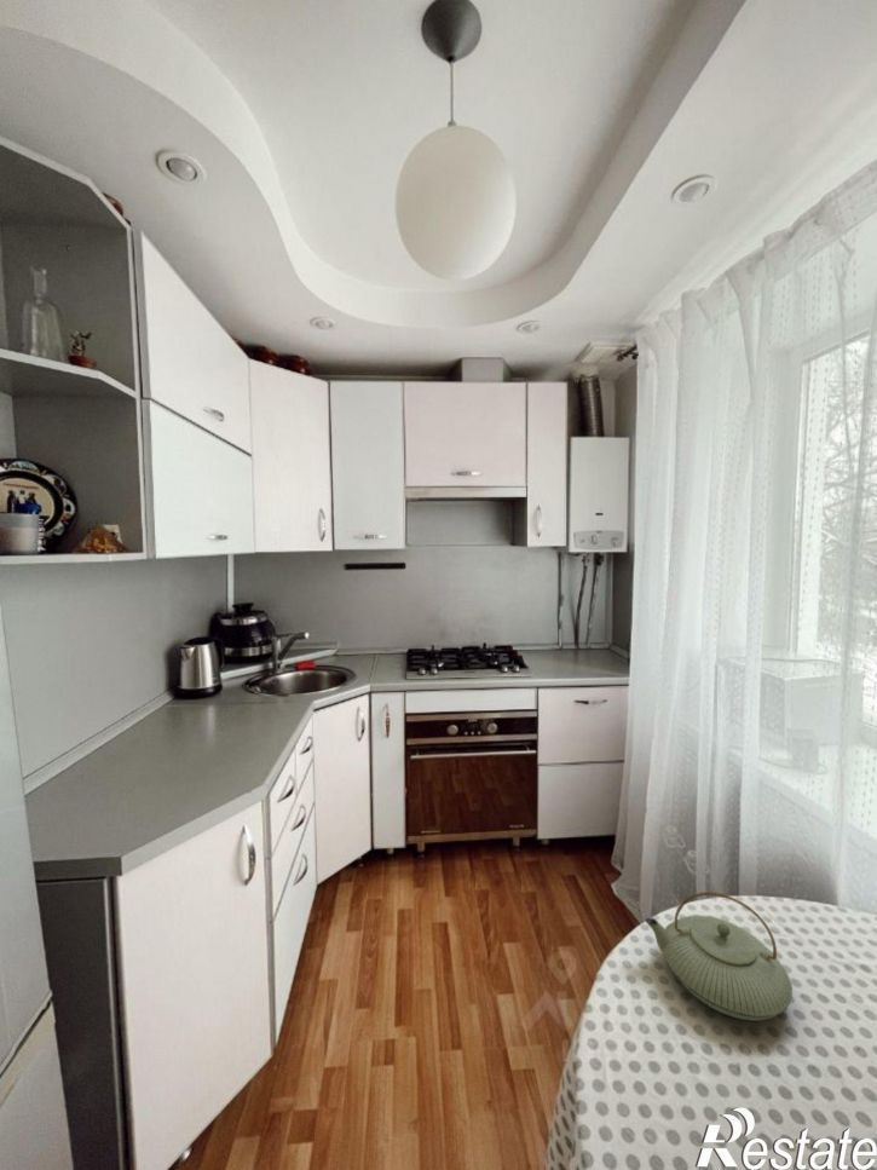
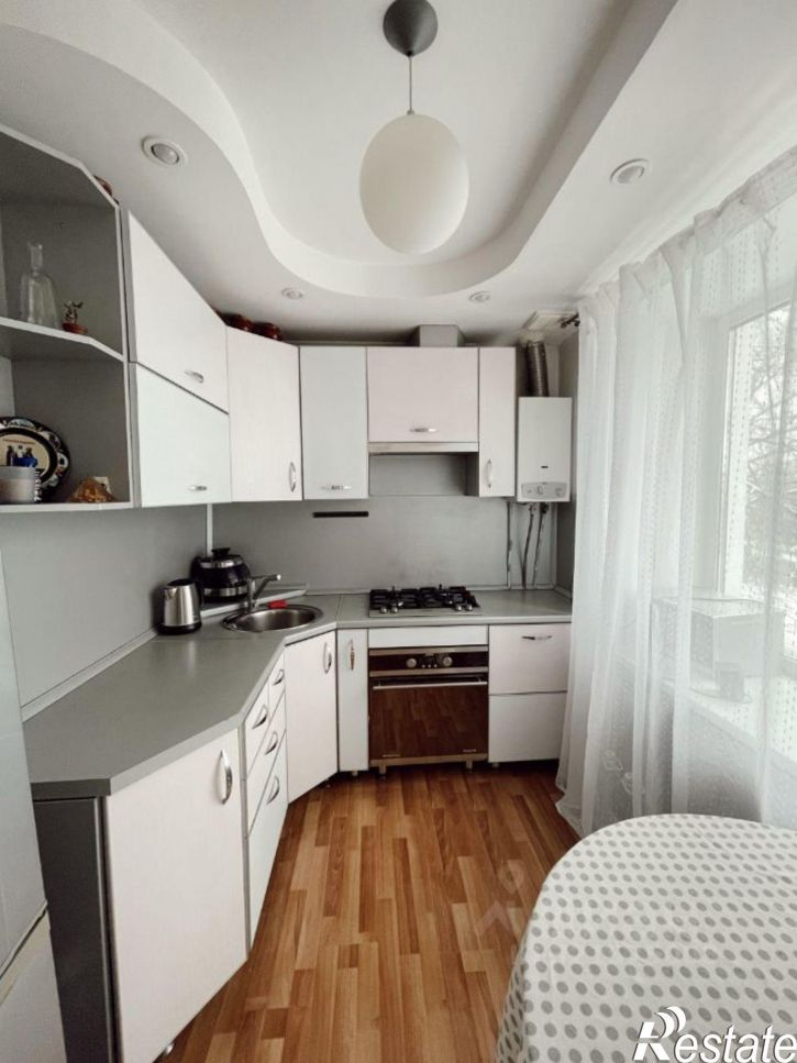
- teapot [644,891,794,1022]
